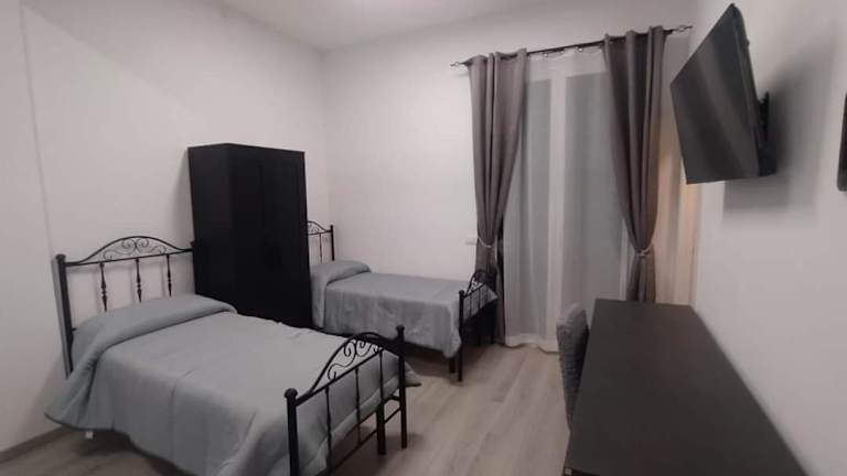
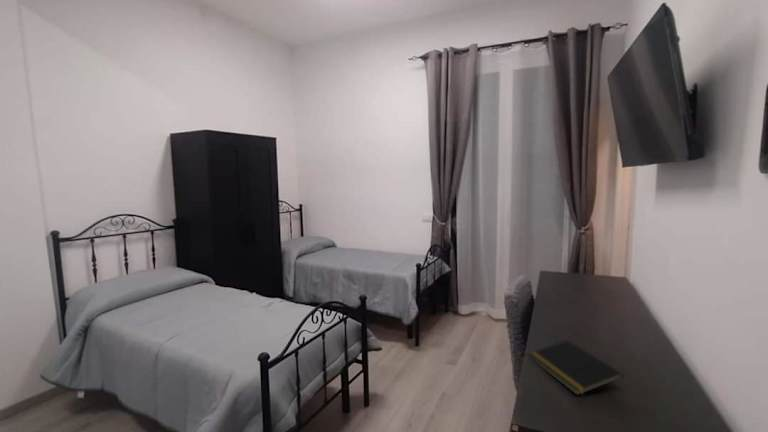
+ notepad [528,339,624,396]
